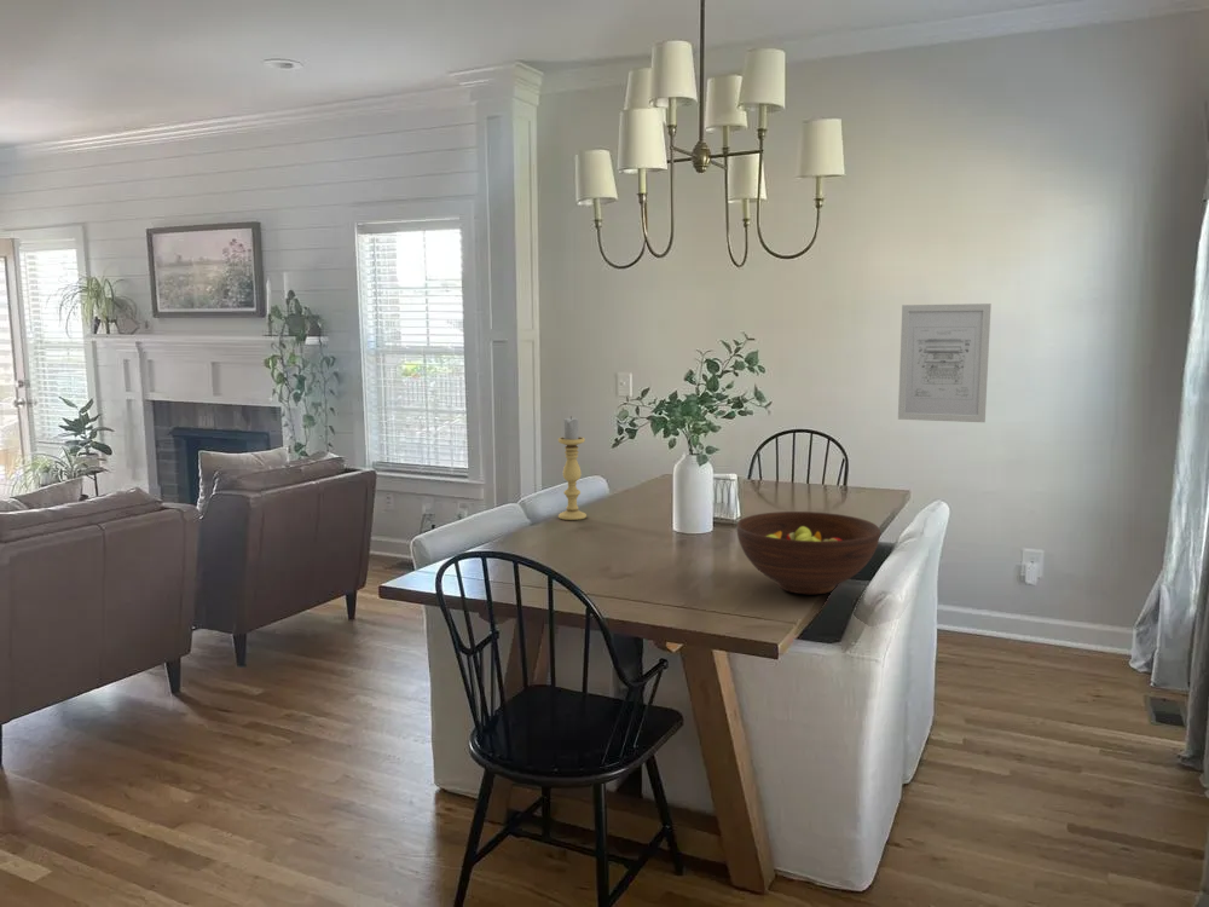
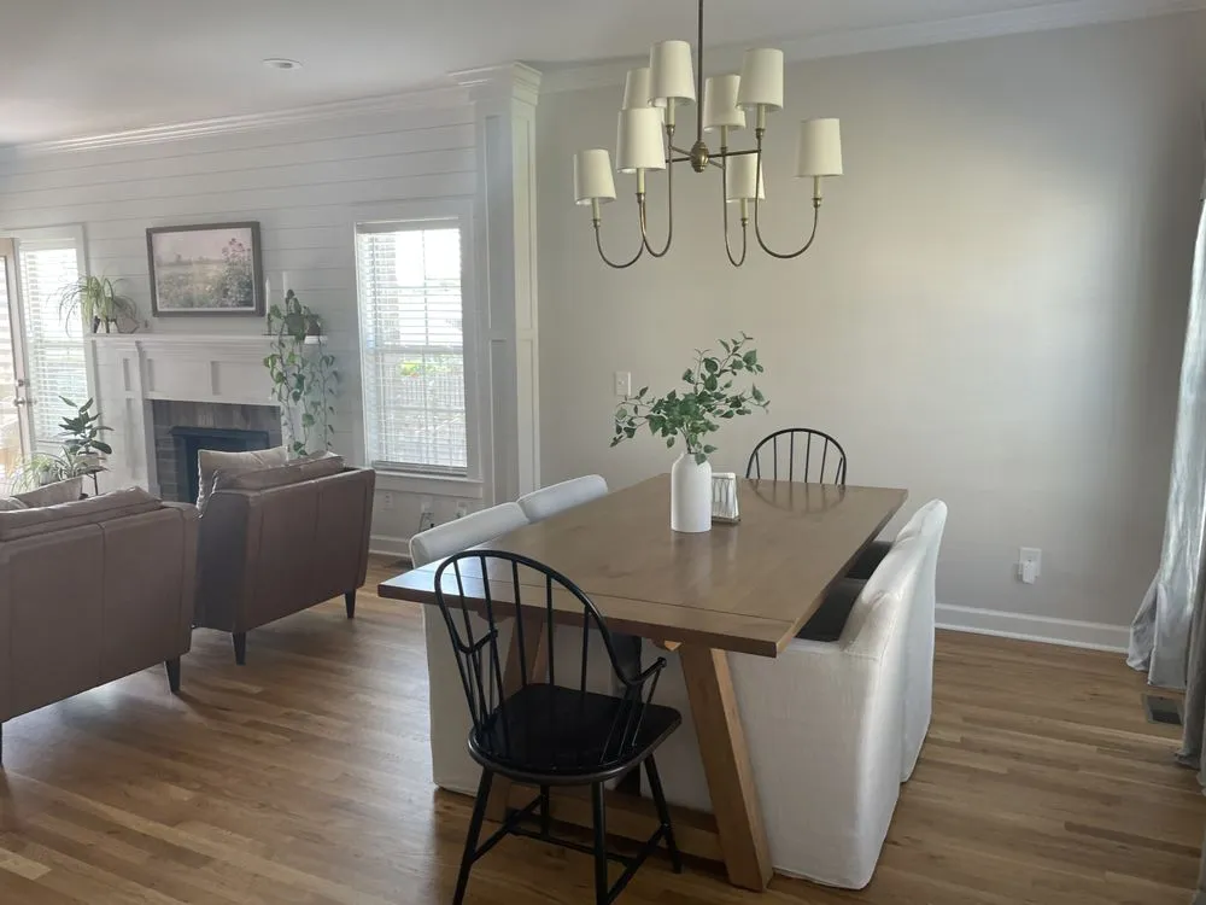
- fruit bowl [735,510,881,595]
- wall art [897,302,993,423]
- candle holder [557,415,588,521]
